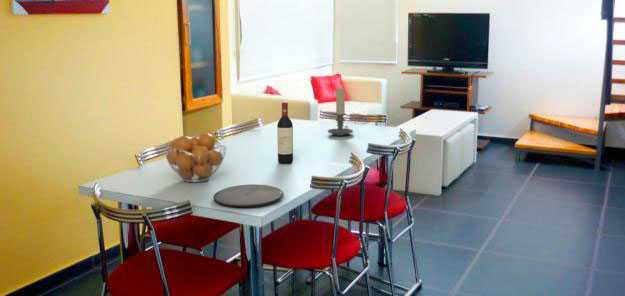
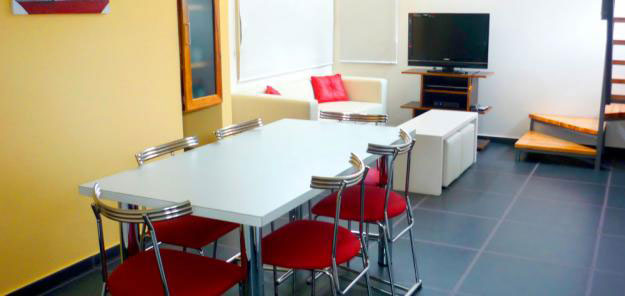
- wine bottle [276,101,294,165]
- plate [213,183,284,208]
- candle holder [327,86,354,137]
- fruit basket [163,132,227,183]
